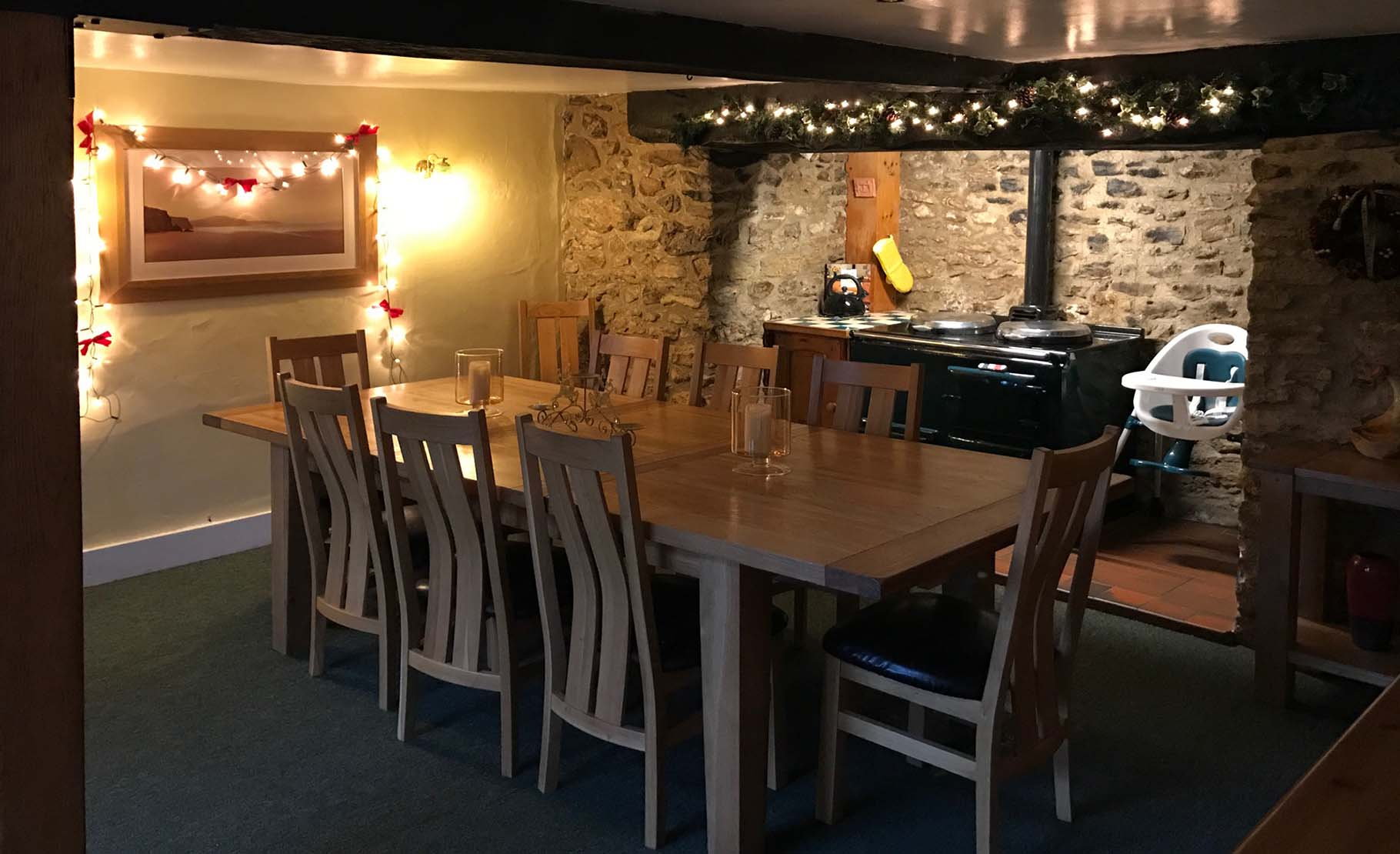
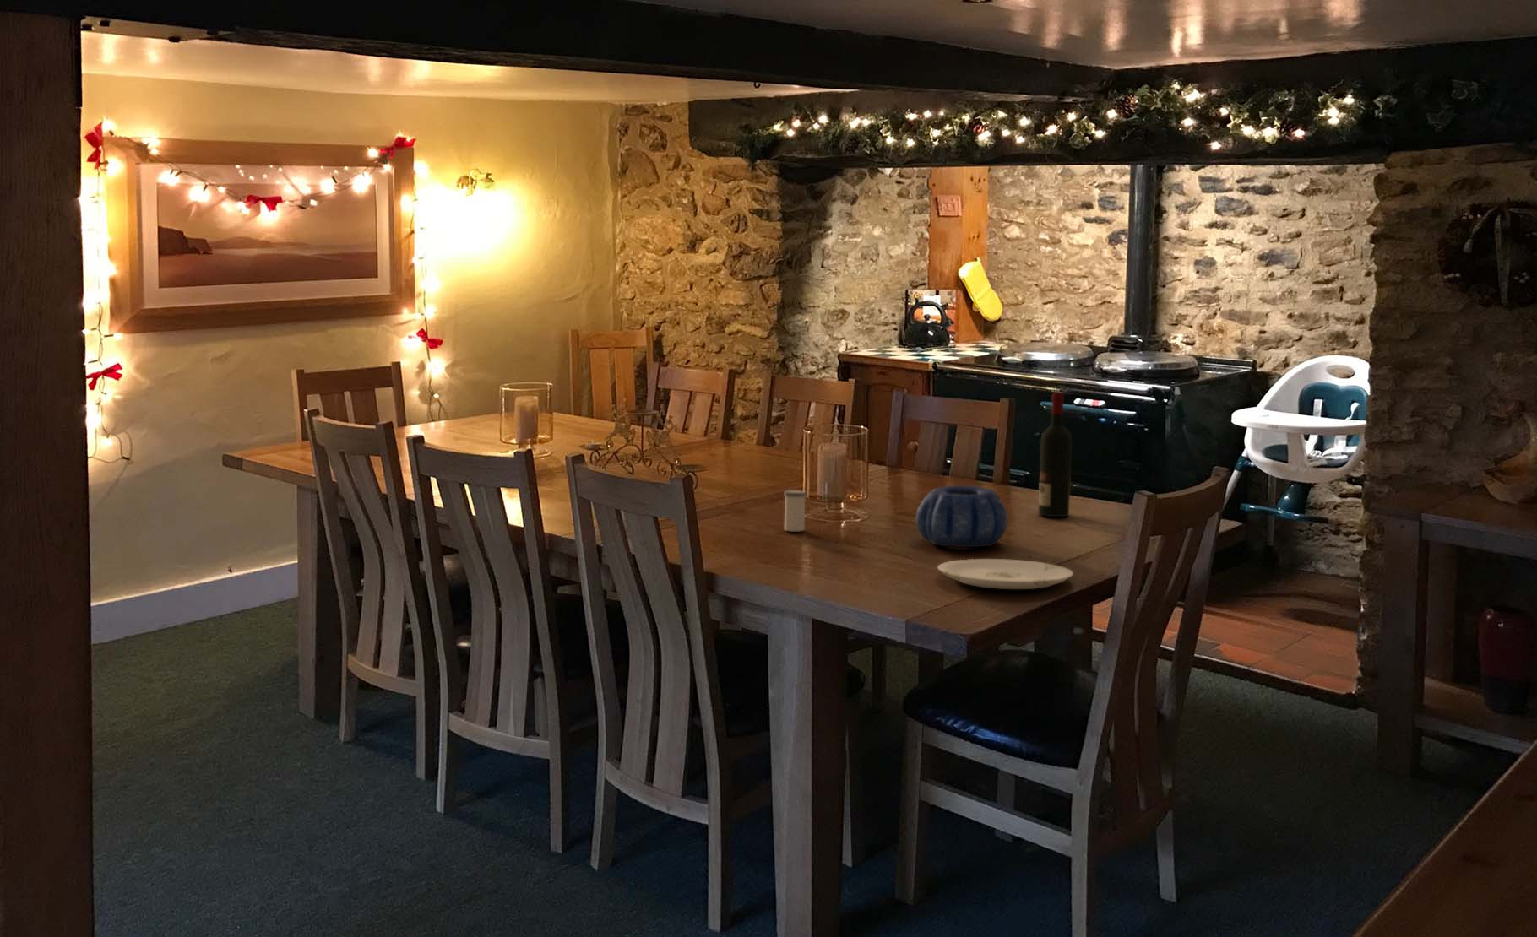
+ plate [936,558,1074,590]
+ alcohol [1037,392,1073,518]
+ decorative bowl [915,485,1008,547]
+ salt shaker [783,489,807,532]
